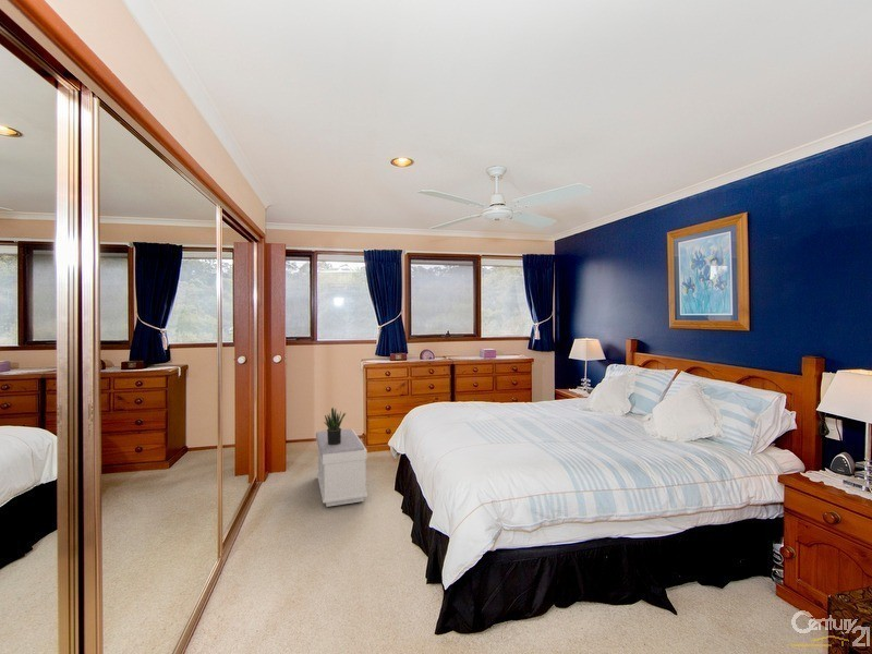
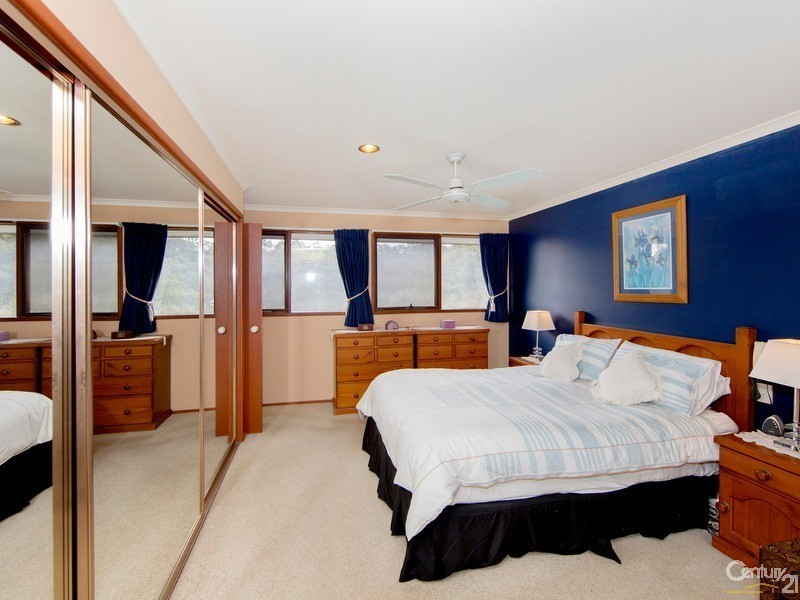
- bench [315,428,368,508]
- potted plant [323,407,347,445]
